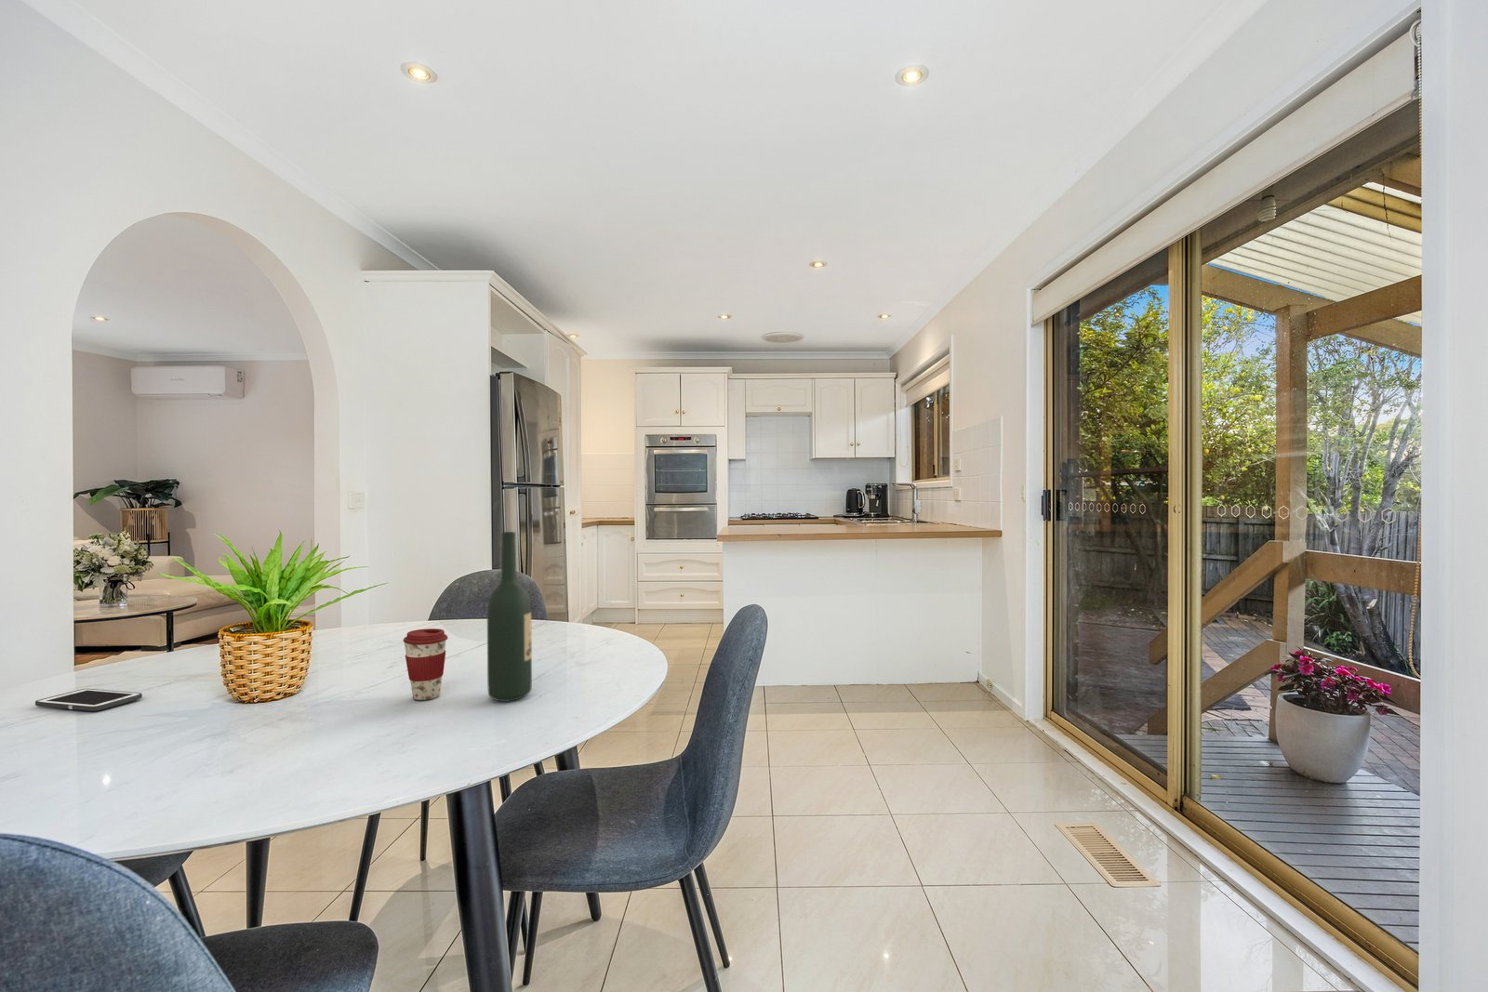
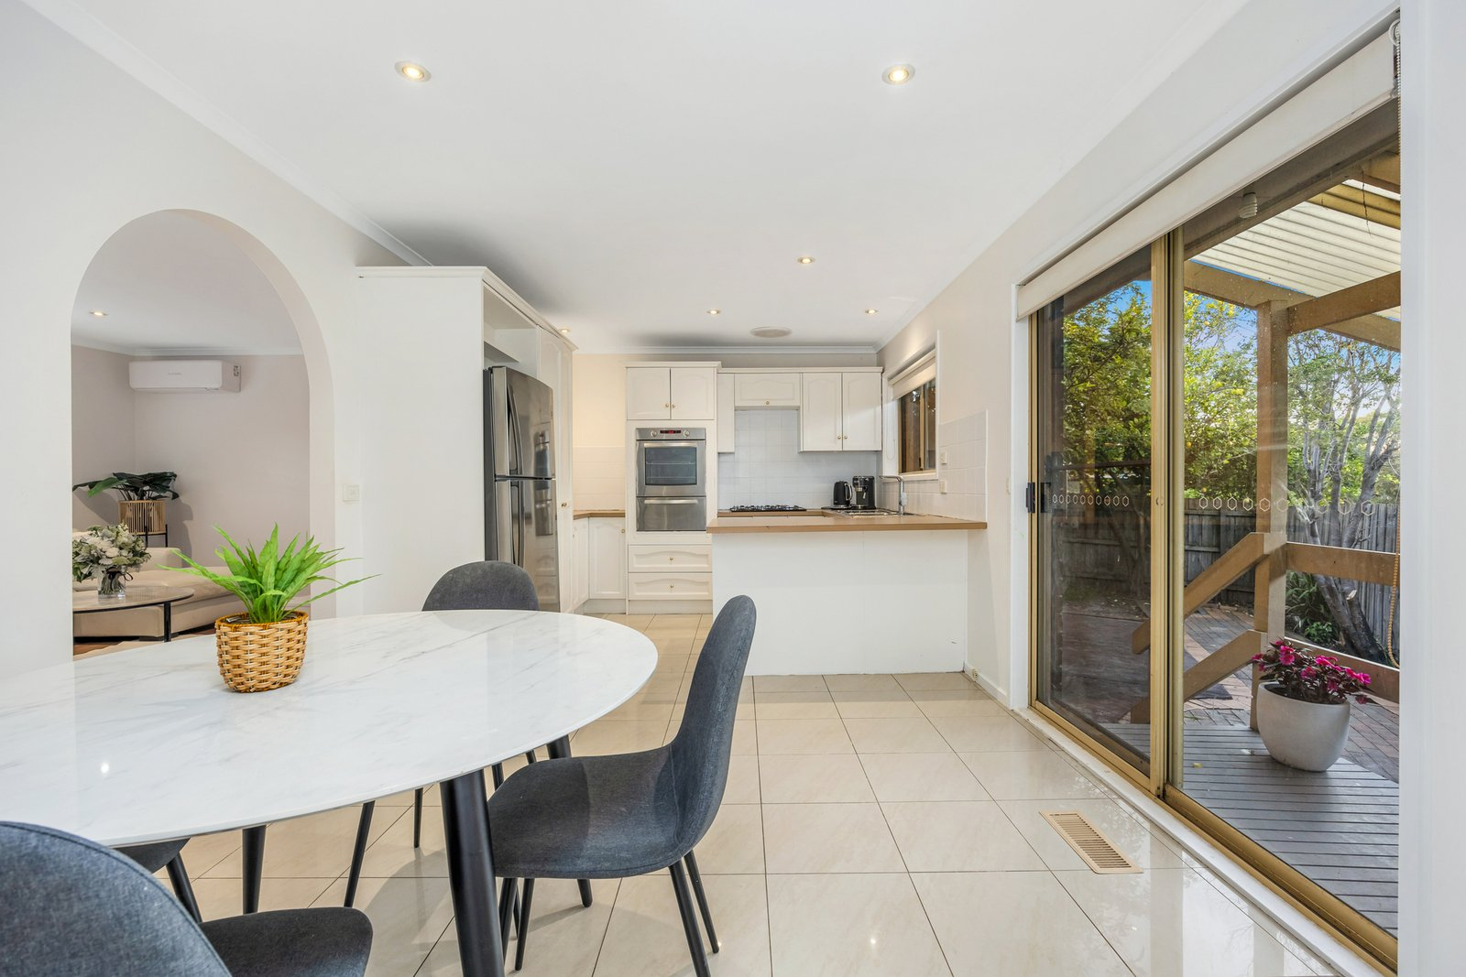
- cell phone [34,688,143,712]
- coffee cup [403,628,448,701]
- wine bottle [486,530,533,702]
